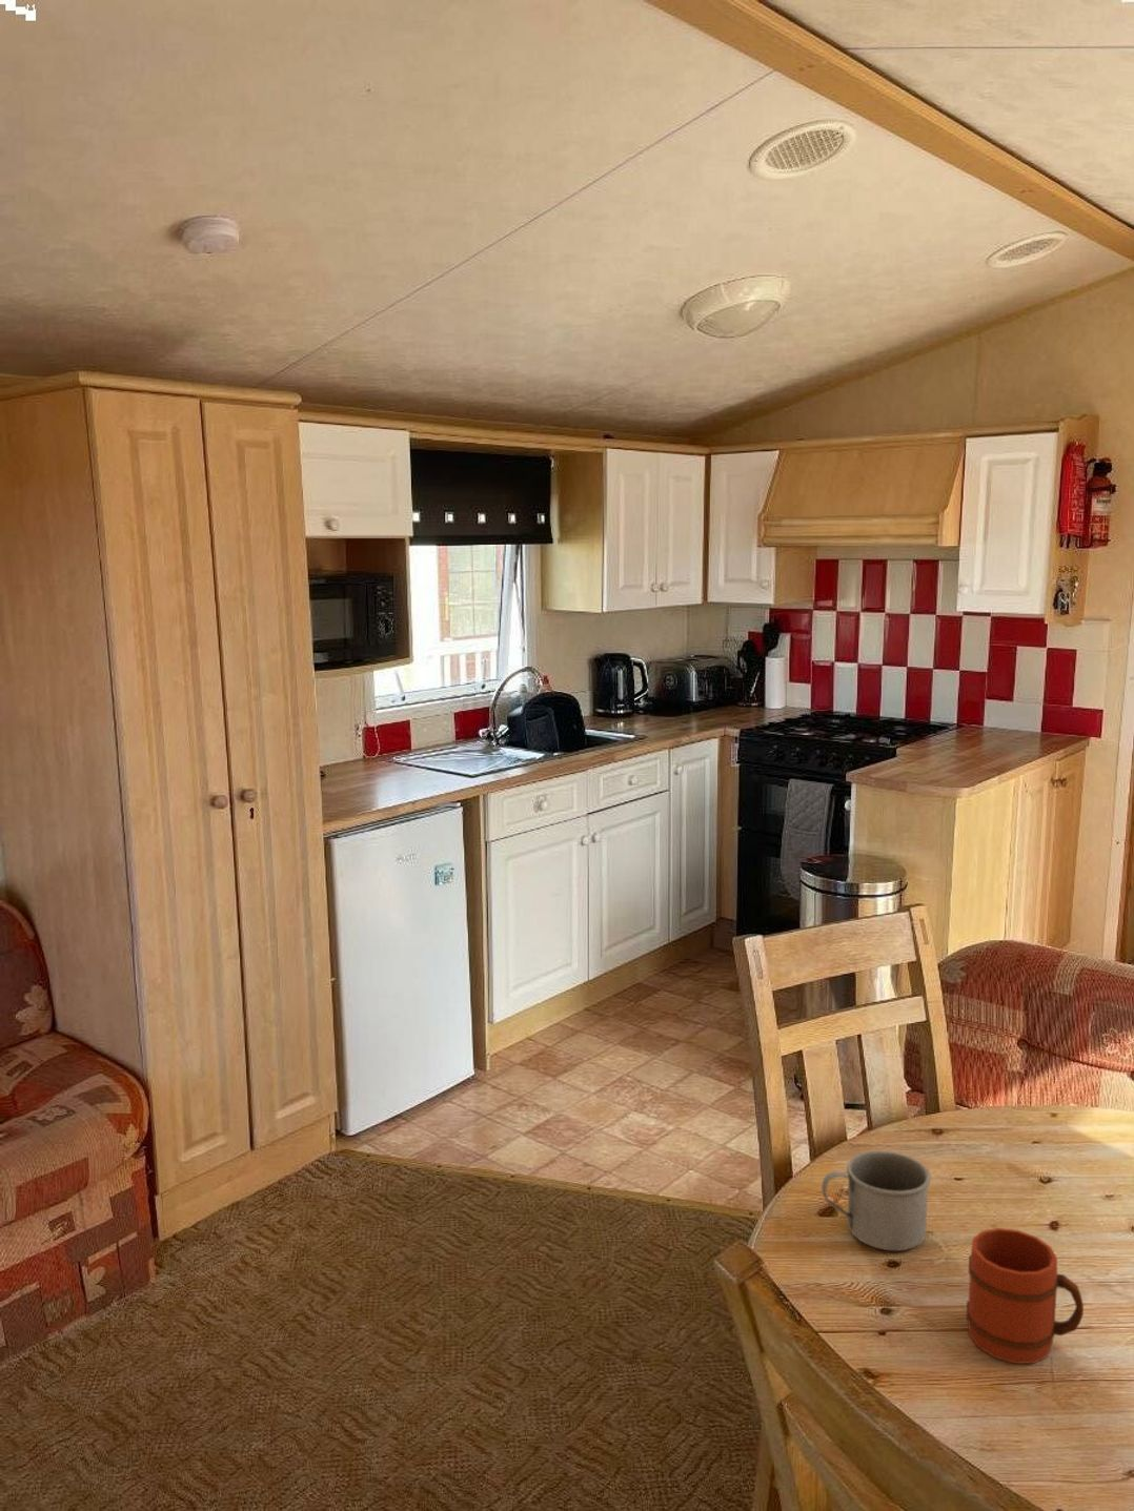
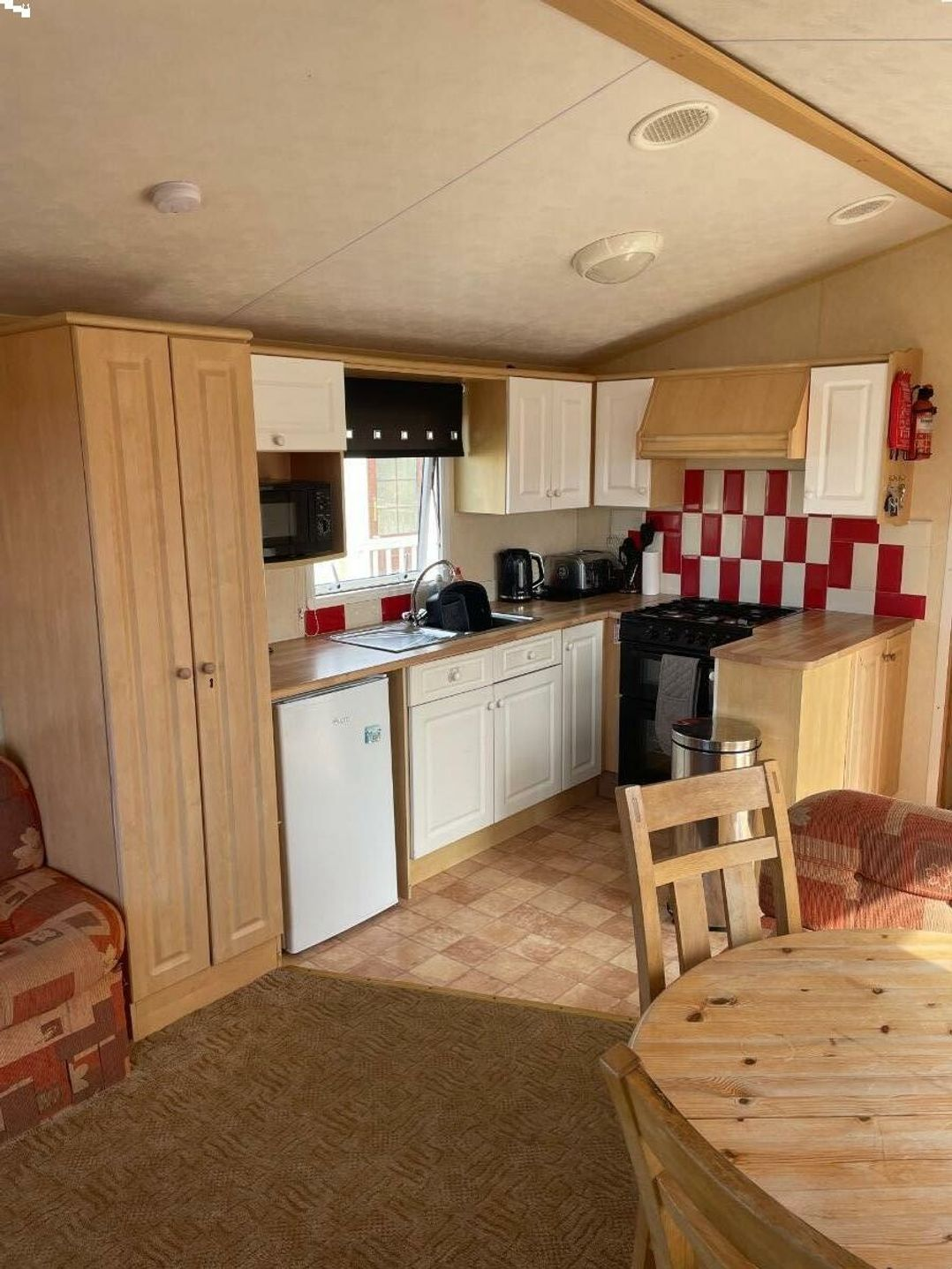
- mug [966,1228,1084,1365]
- mug [821,1149,932,1251]
